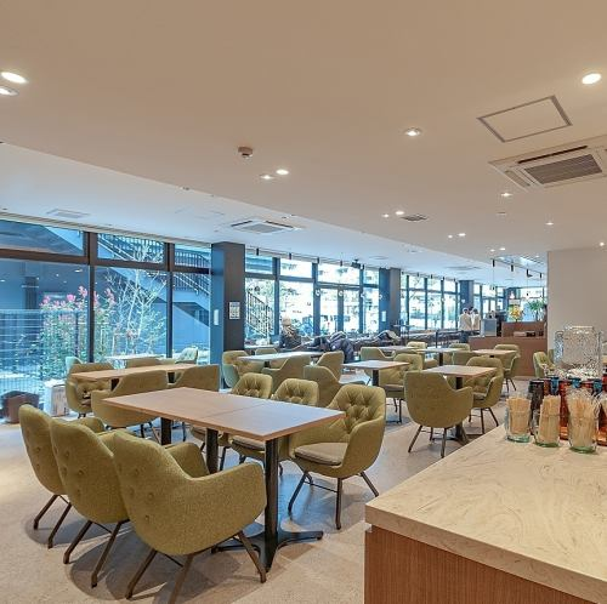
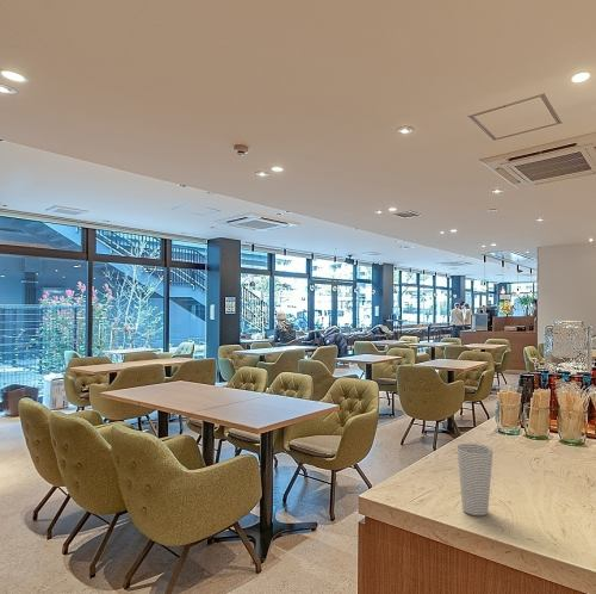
+ cup [455,443,495,516]
